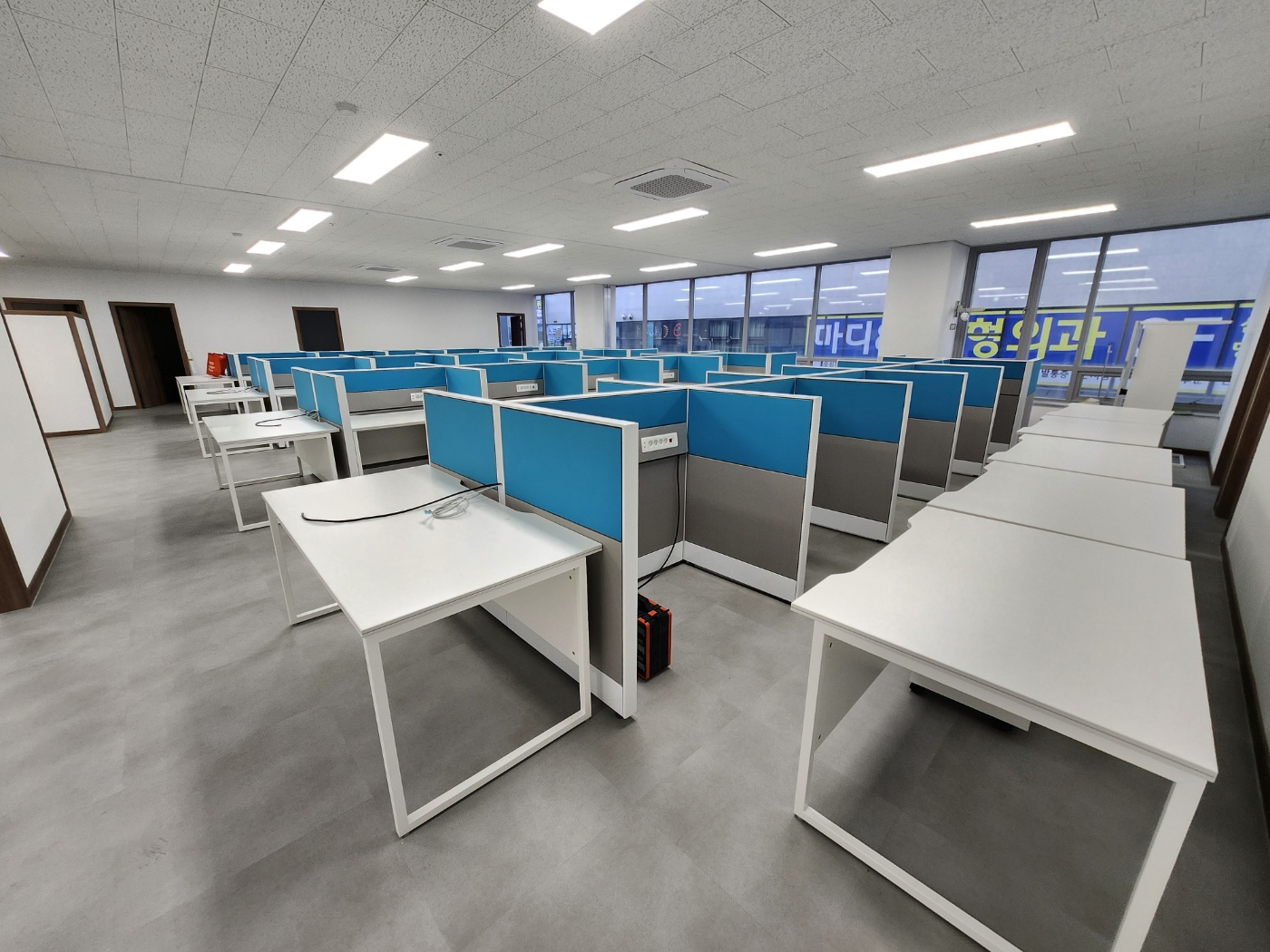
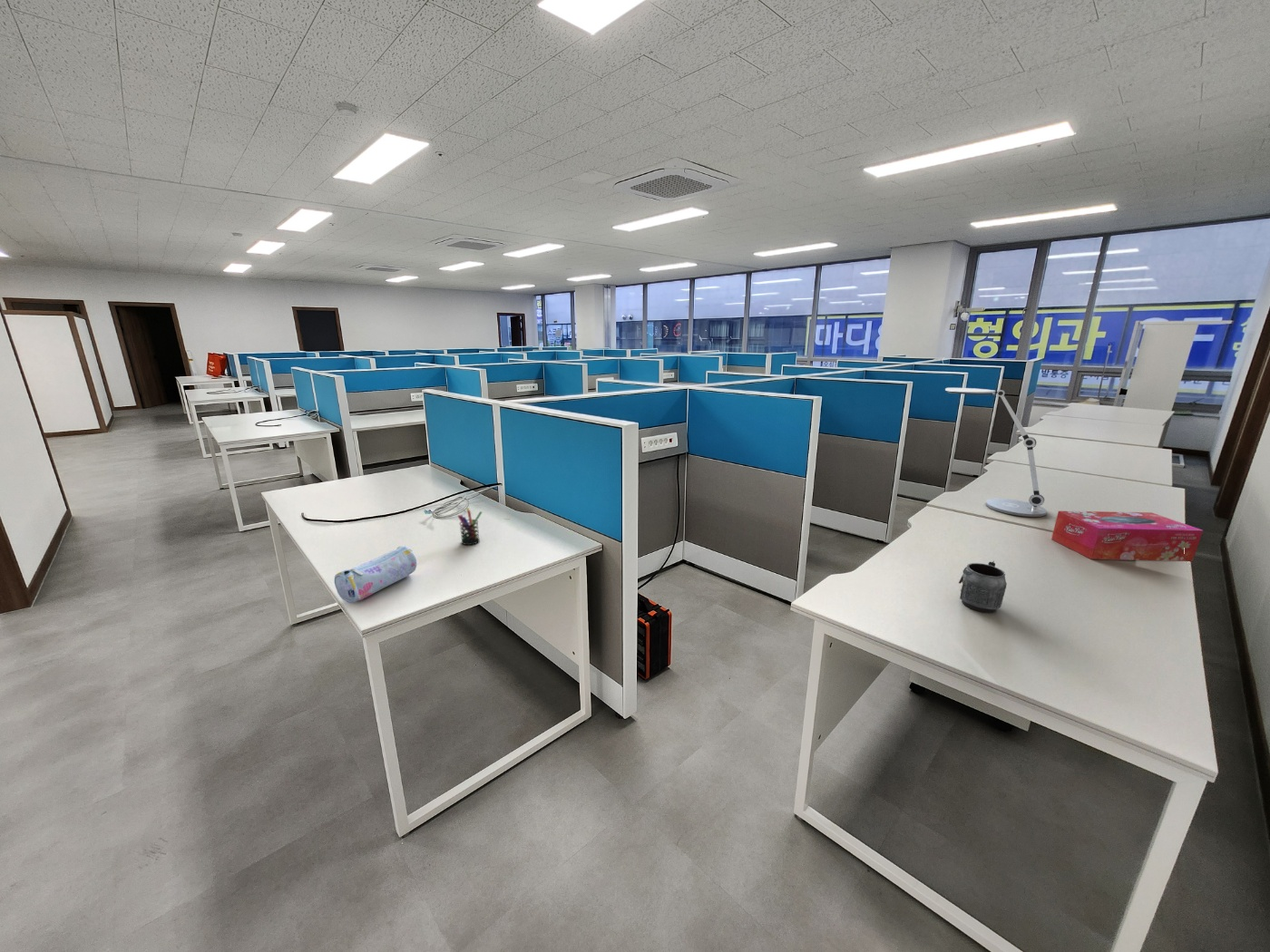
+ mug [958,560,1008,614]
+ desk lamp [944,387,1048,518]
+ pencil case [334,545,417,604]
+ tissue box [1050,510,1204,562]
+ pen holder [457,507,483,546]
